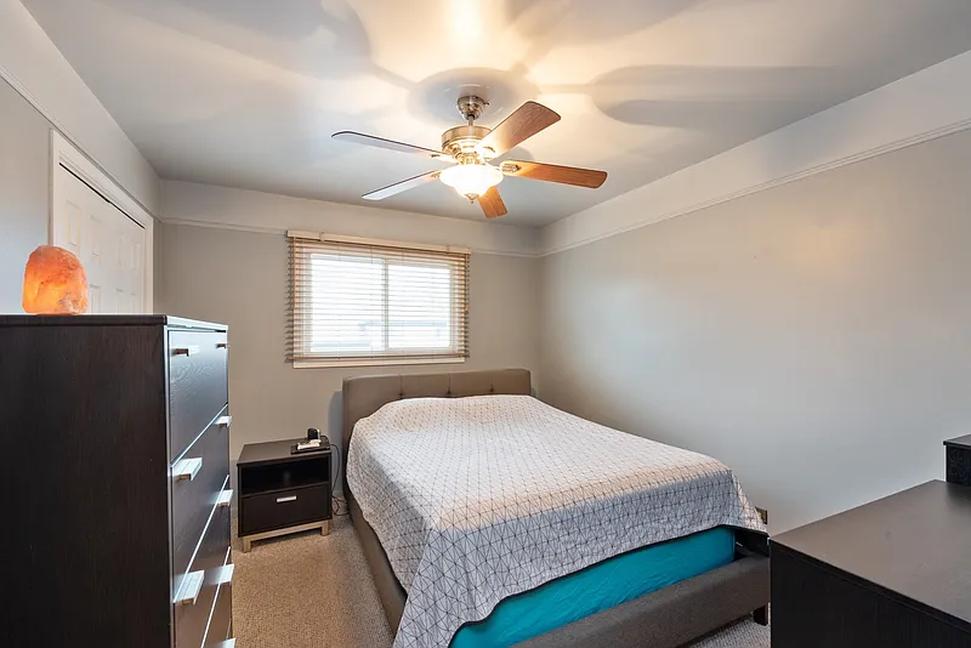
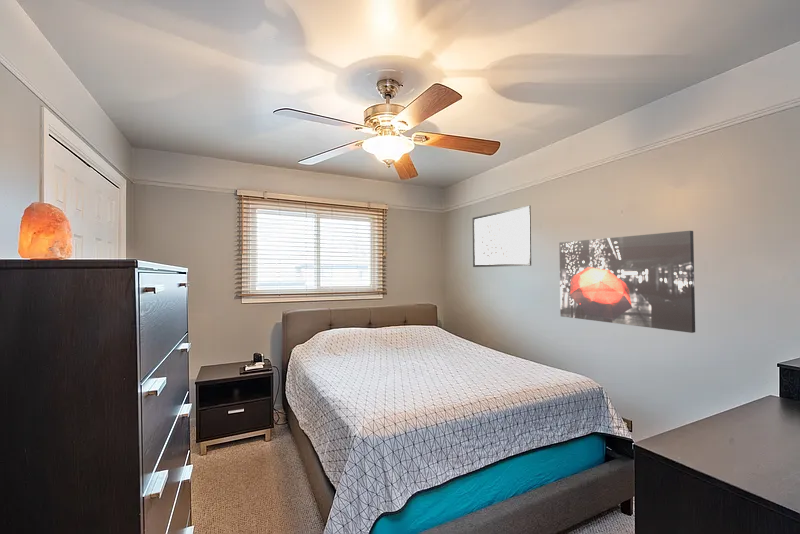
+ wall art [558,230,696,334]
+ mirror [472,204,532,268]
